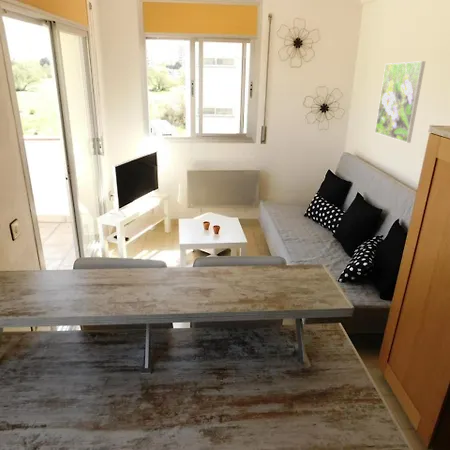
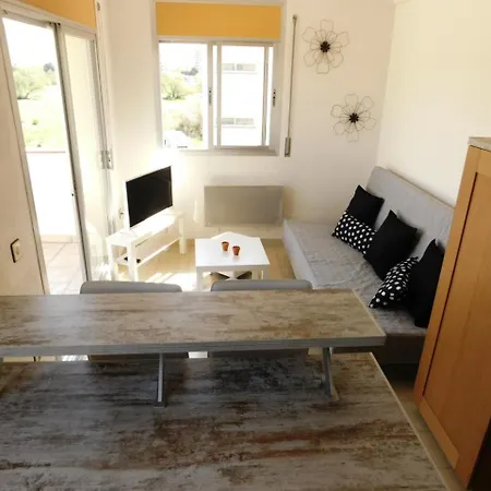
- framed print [374,60,426,144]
